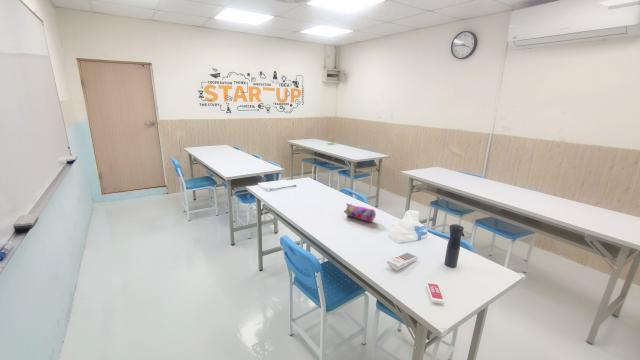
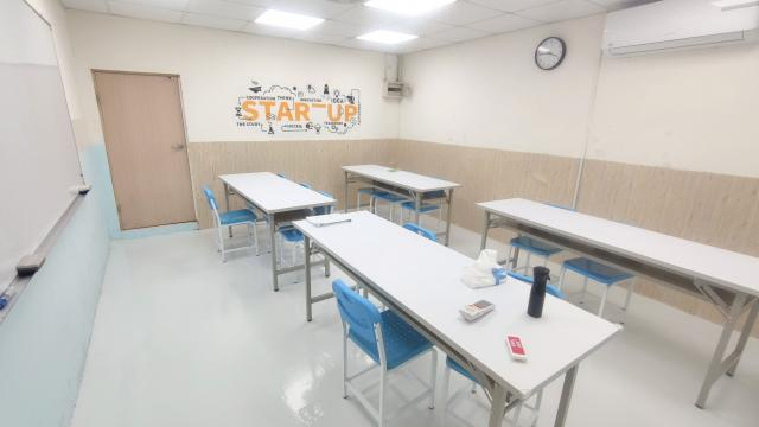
- pencil case [343,202,377,223]
